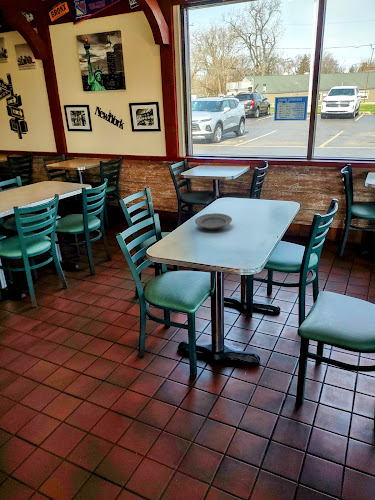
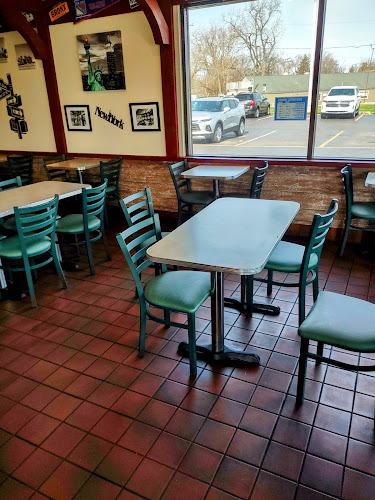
- plate [194,212,233,231]
